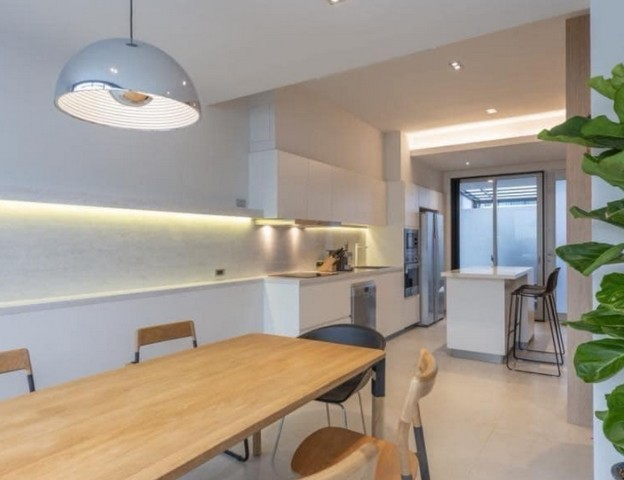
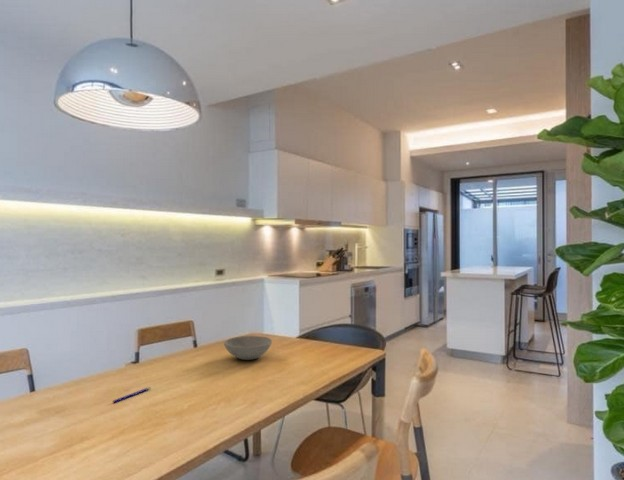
+ bowl [223,335,273,361]
+ pen [112,386,152,404]
